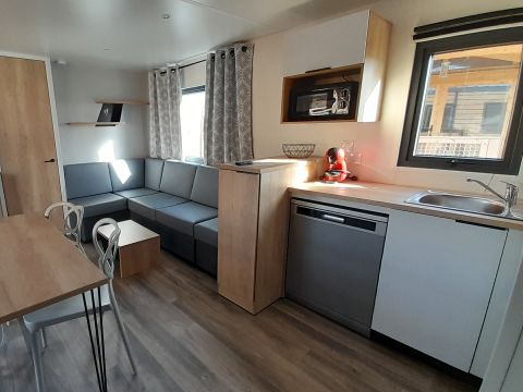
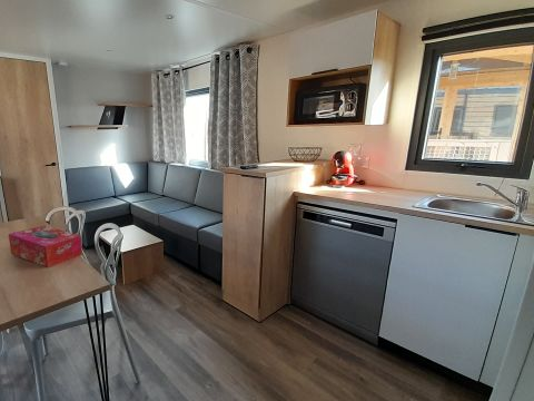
+ tissue box [7,225,83,268]
